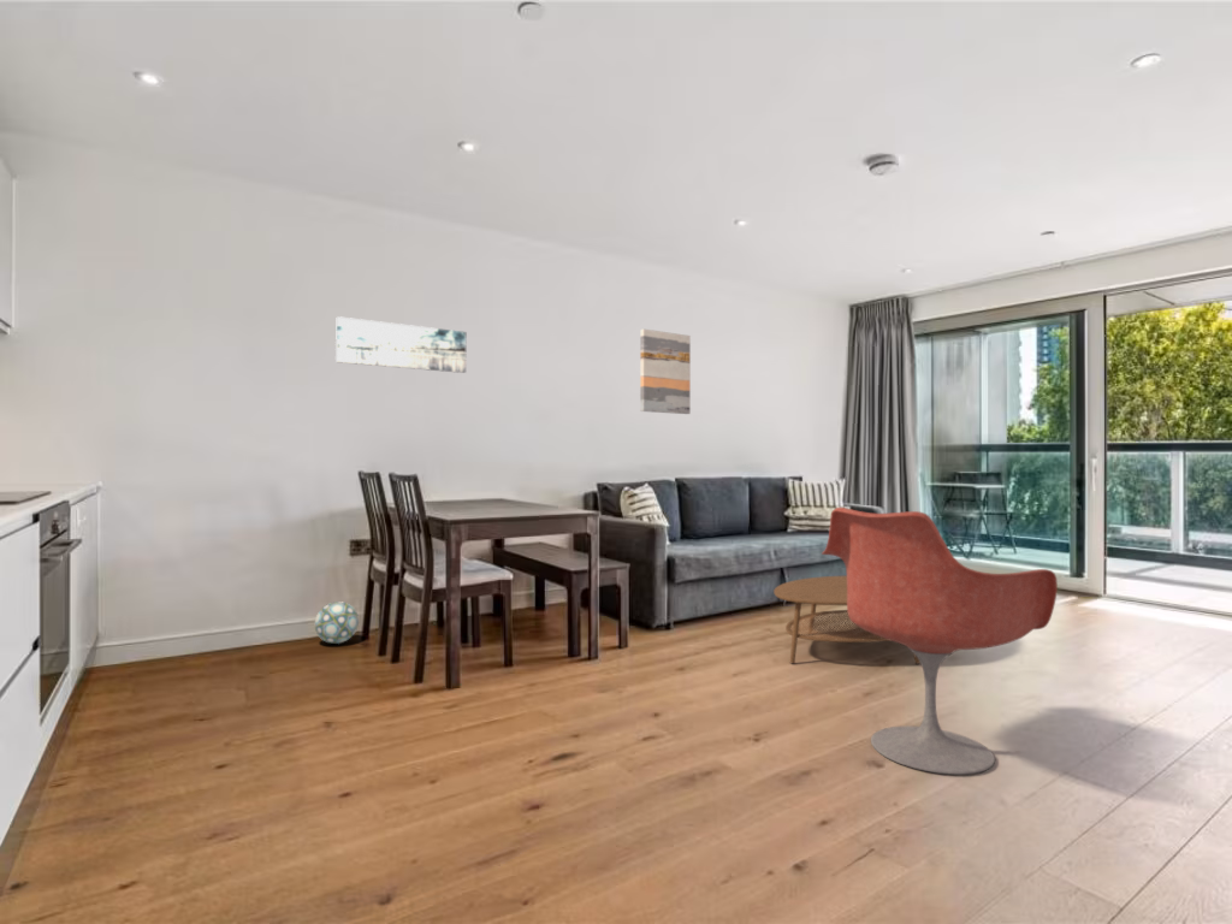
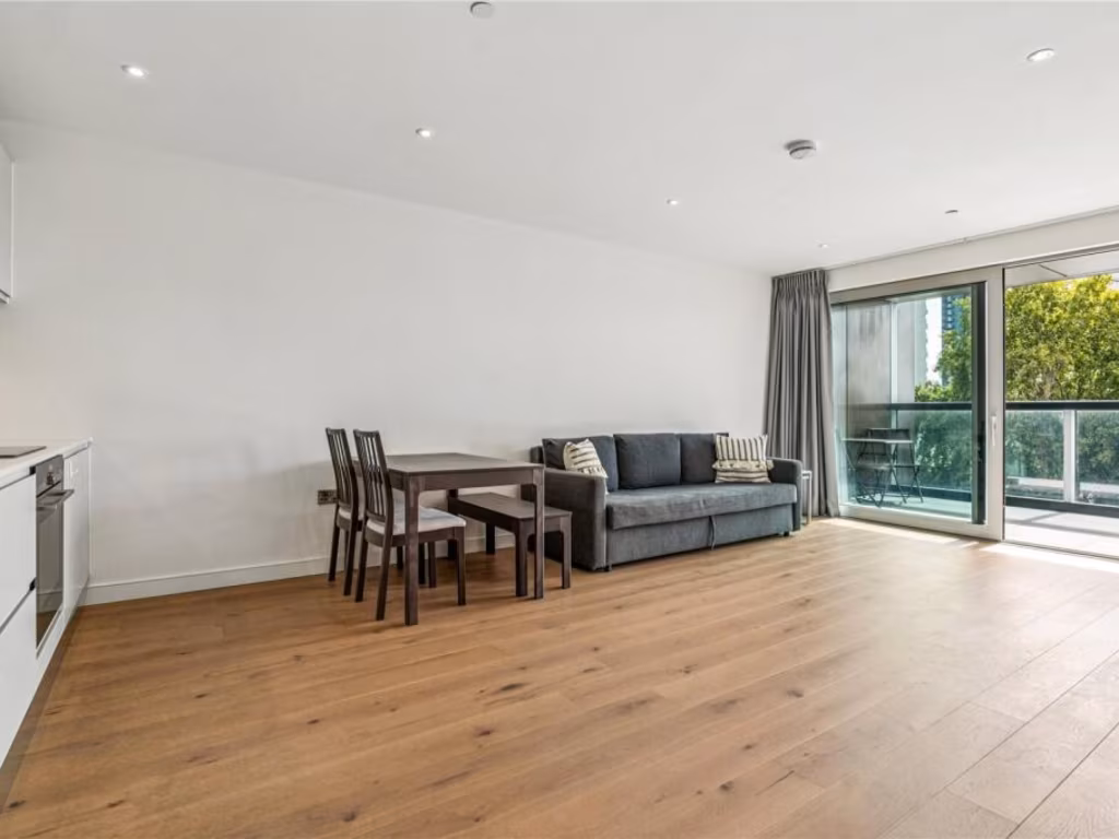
- wall art [639,328,692,415]
- coffee table [772,575,920,665]
- ball [314,600,360,645]
- armchair [821,507,1059,776]
- wall art [334,315,467,374]
